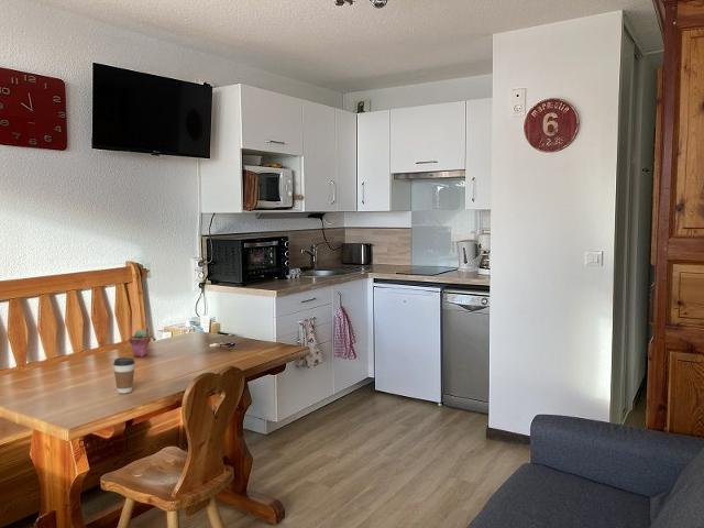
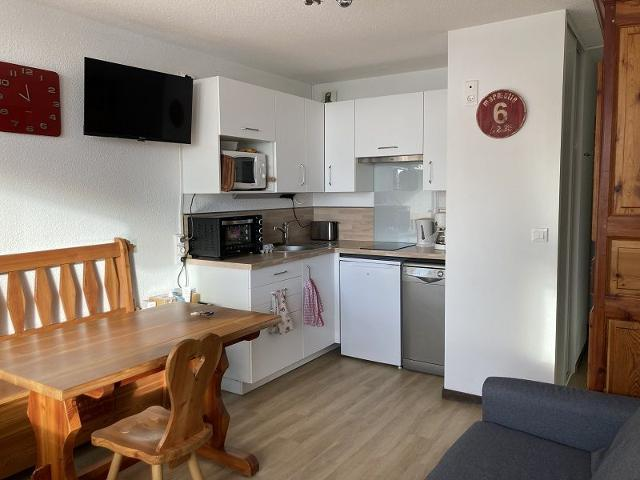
- coffee cup [112,356,136,395]
- potted succulent [129,328,152,358]
